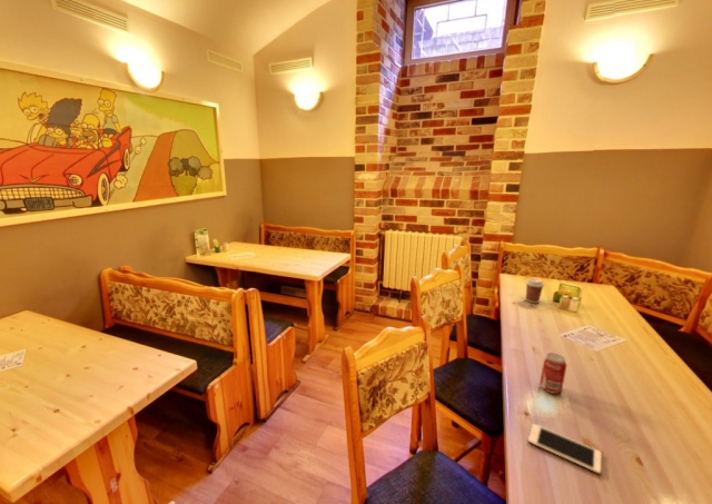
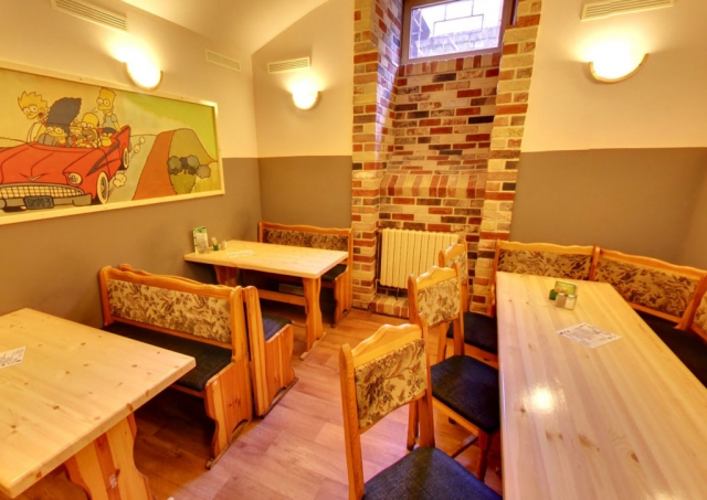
- cell phone [527,423,602,475]
- coffee cup [524,277,545,304]
- beverage can [538,352,567,395]
